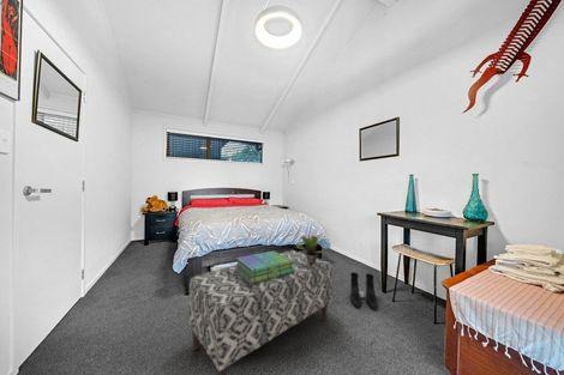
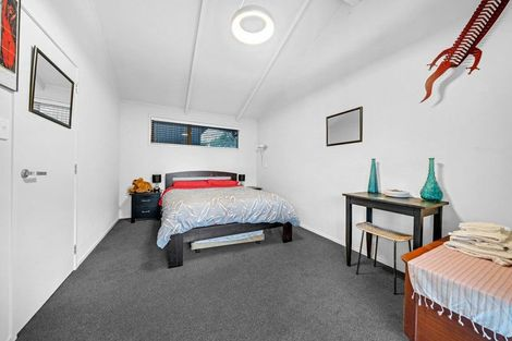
- boots [349,271,378,312]
- potted plant [294,235,326,265]
- bench [187,249,334,375]
- stack of books [234,250,294,285]
